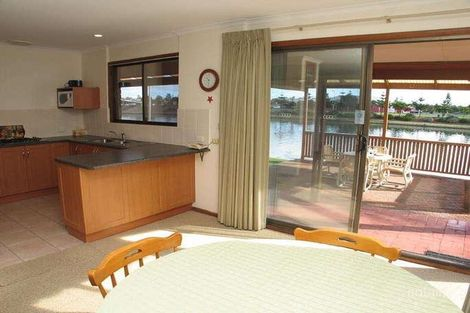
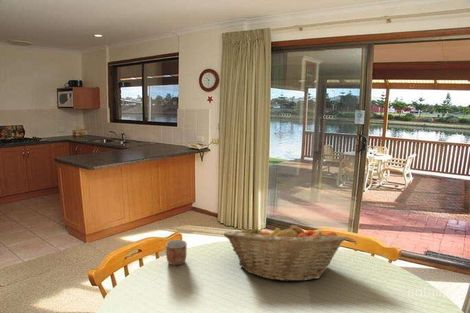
+ mug [165,239,188,266]
+ fruit basket [222,221,346,283]
